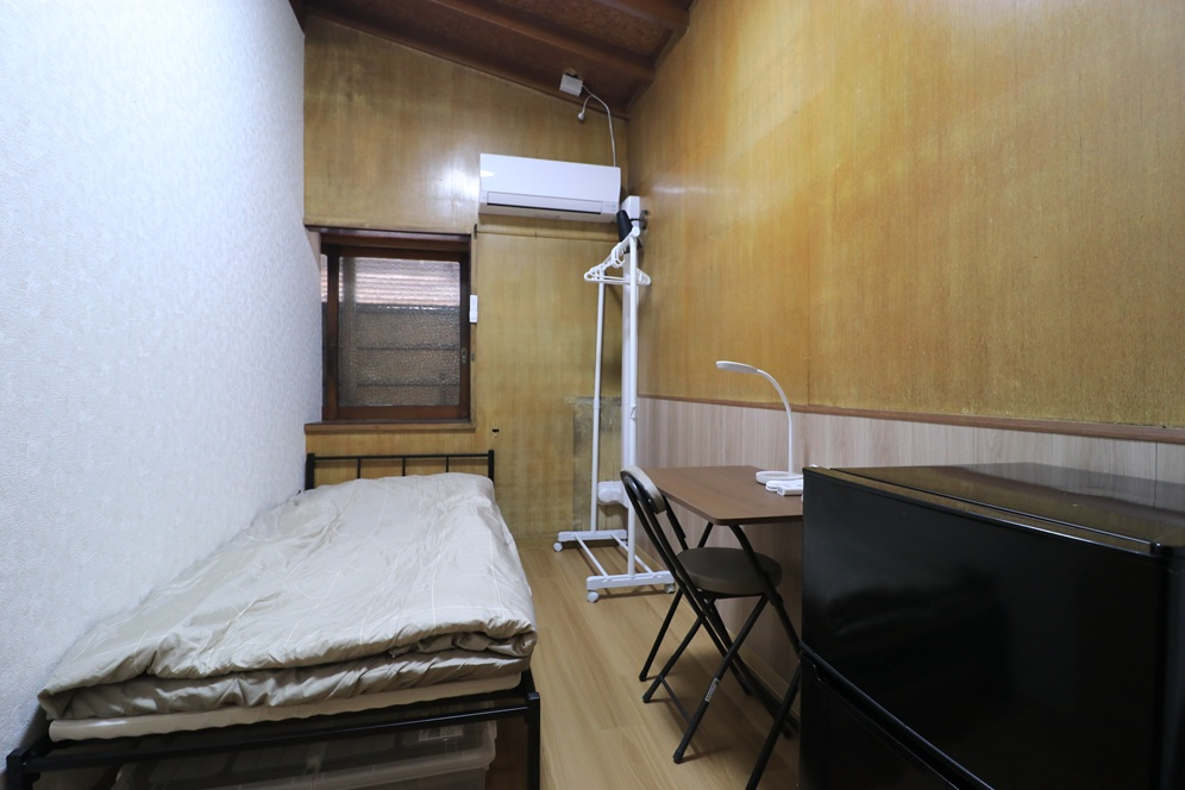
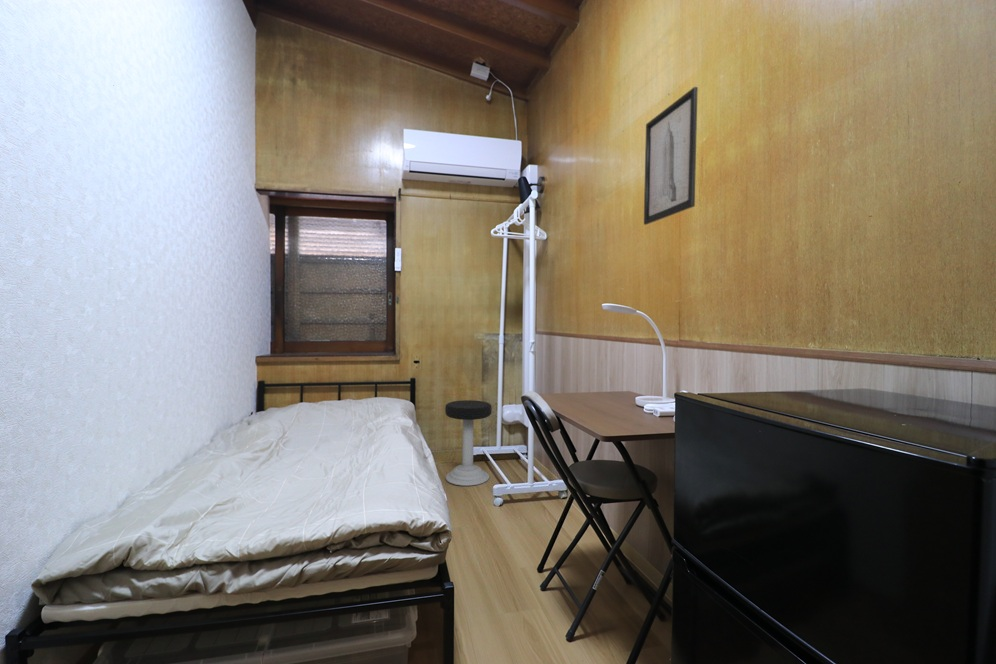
+ stool [444,399,493,487]
+ wall art [643,86,699,226]
